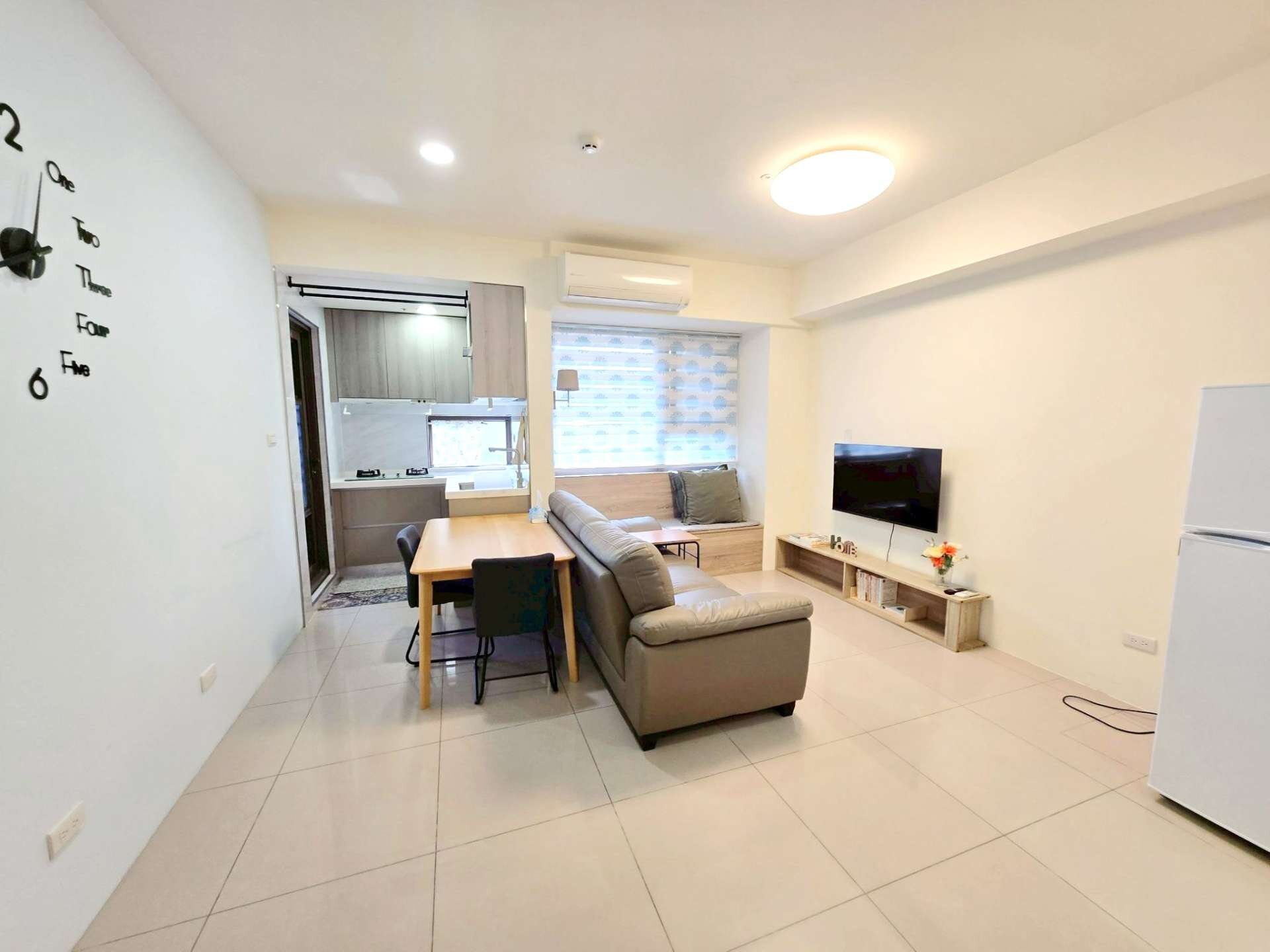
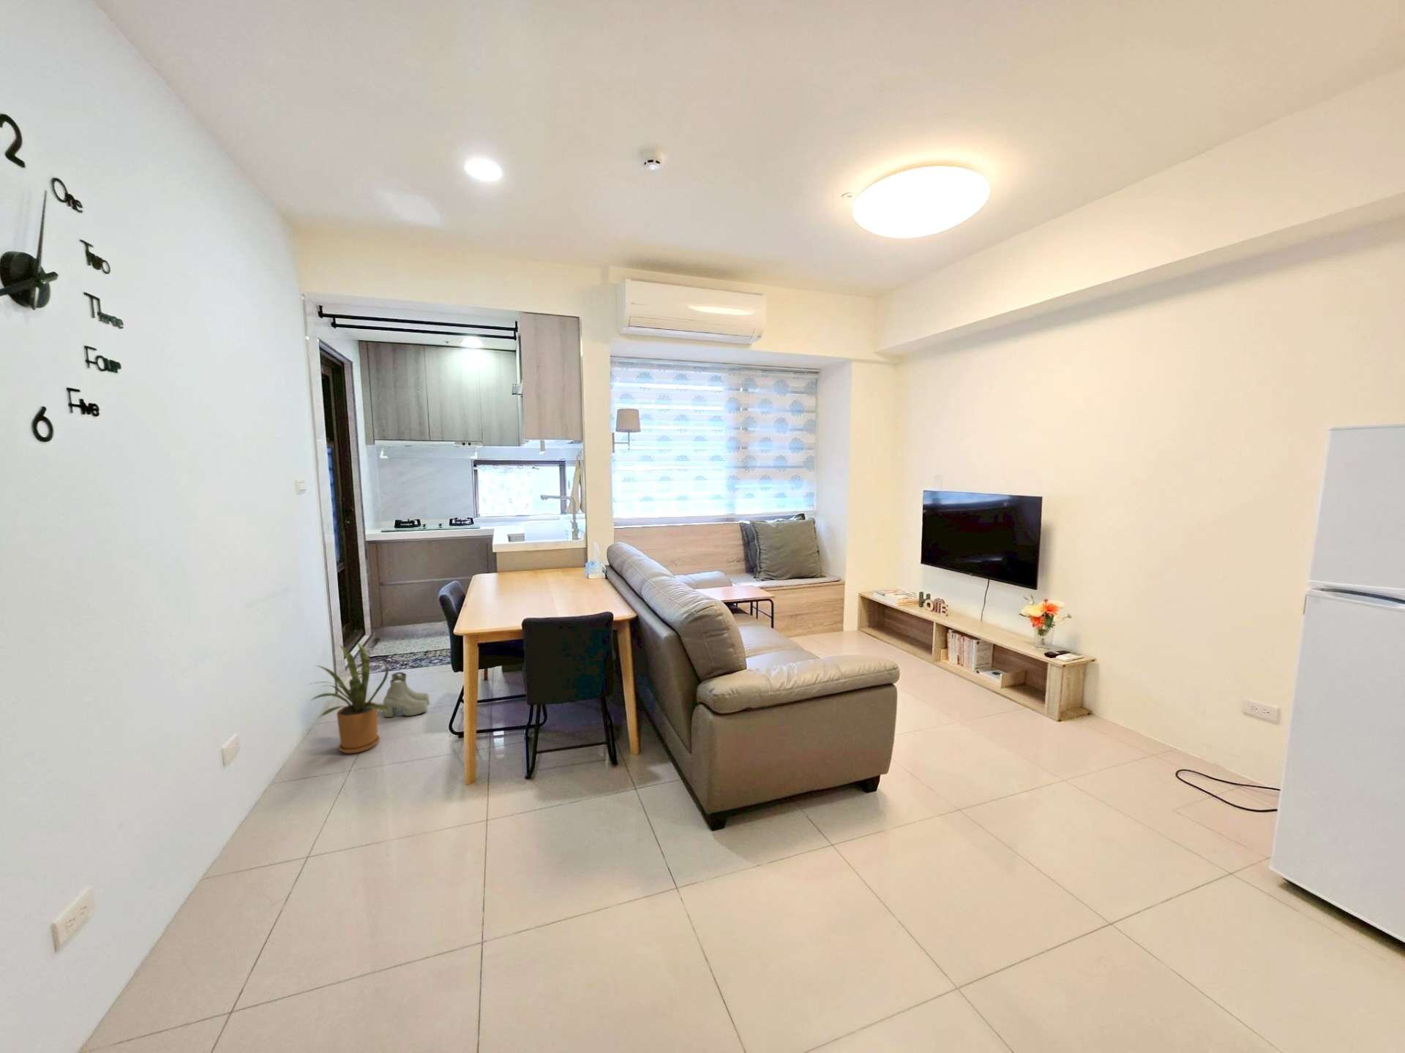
+ boots [383,671,430,718]
+ house plant [308,642,389,754]
